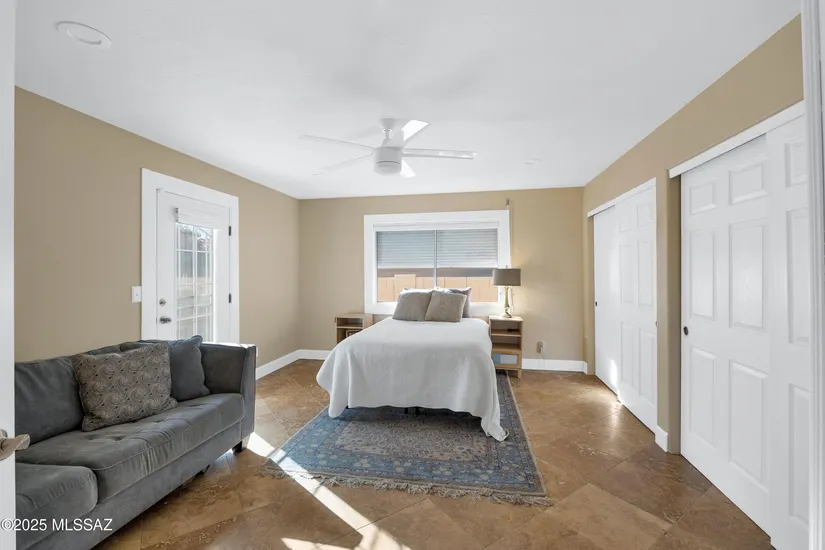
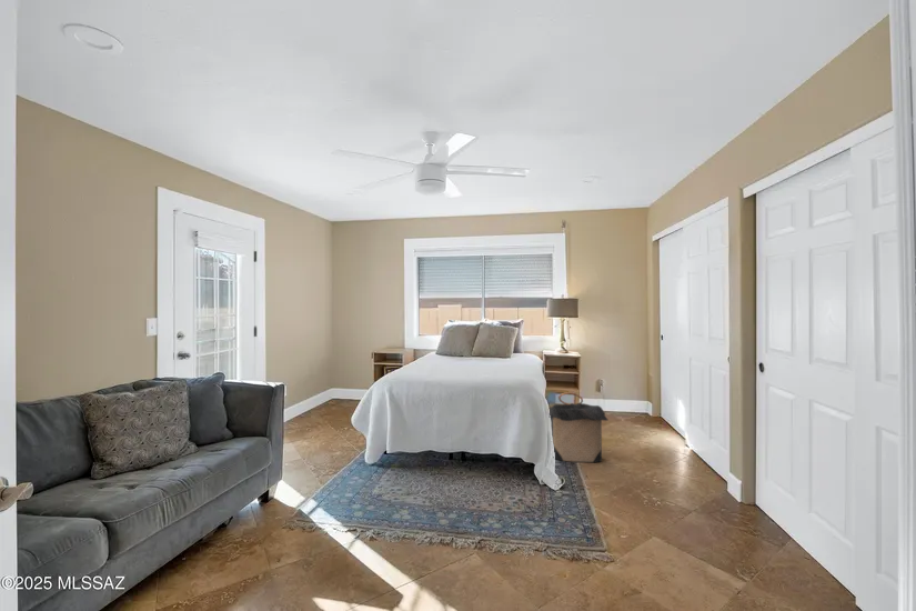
+ laundry hamper [548,391,608,463]
